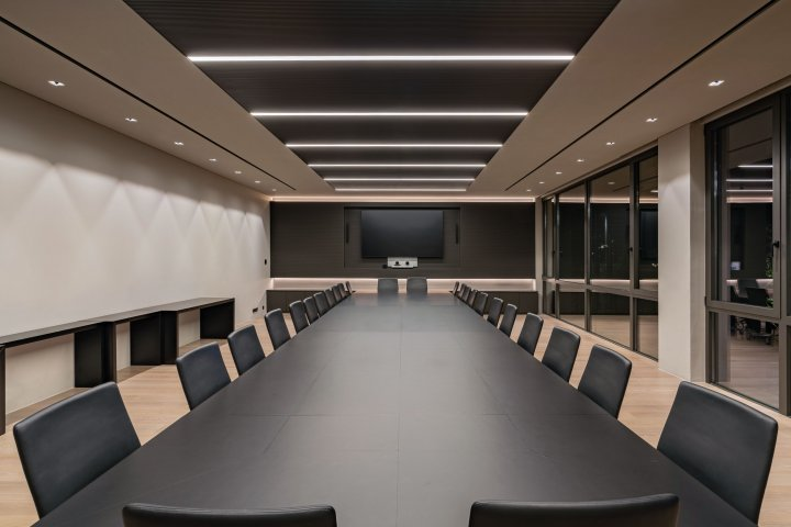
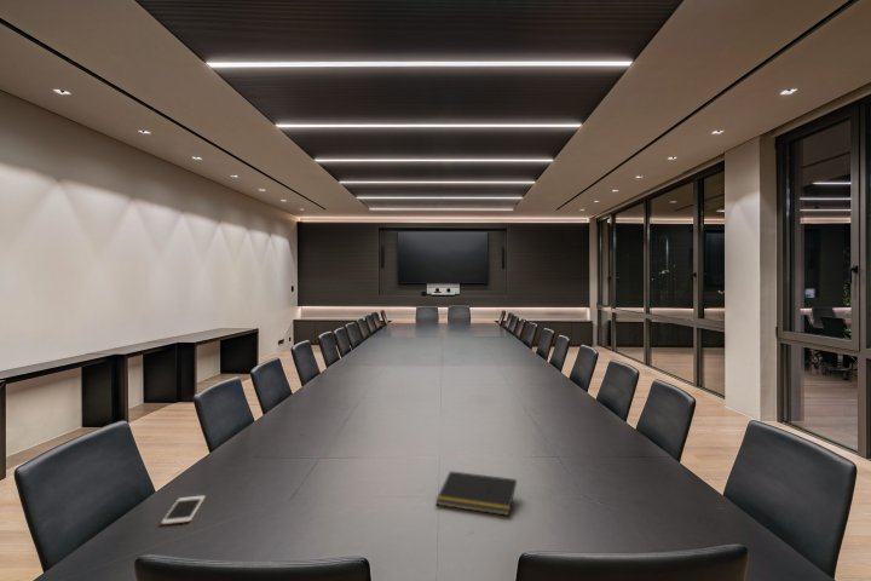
+ cell phone [161,495,206,525]
+ notepad [434,470,518,517]
